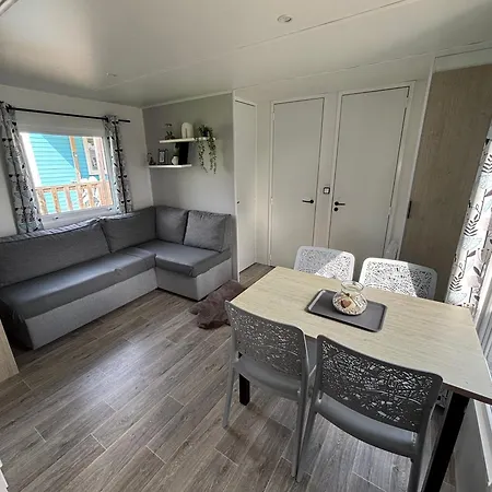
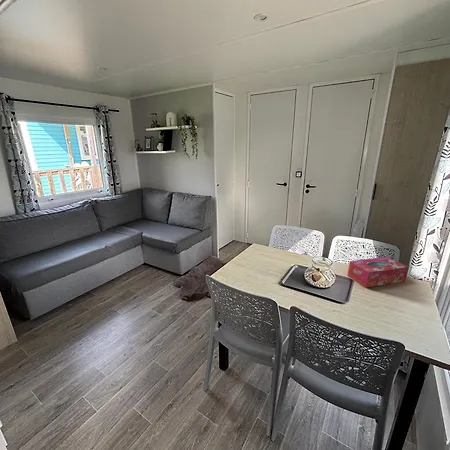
+ tissue box [347,256,409,288]
